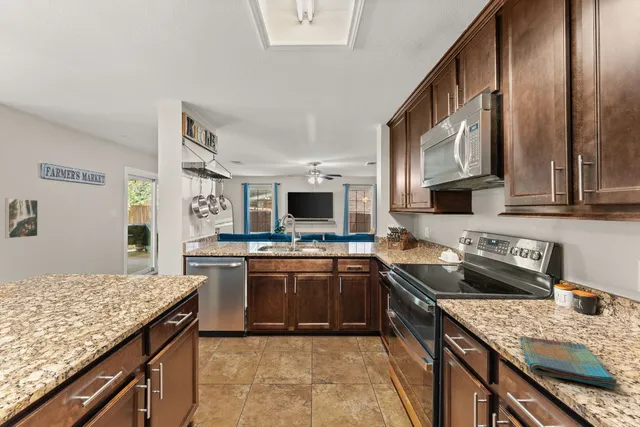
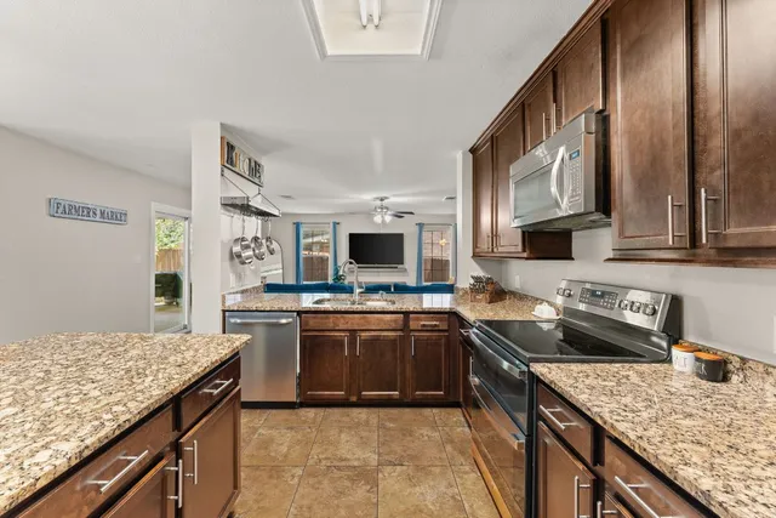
- dish towel [519,335,619,390]
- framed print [4,197,39,239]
